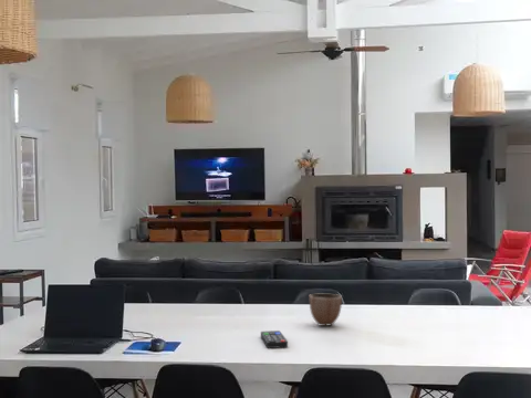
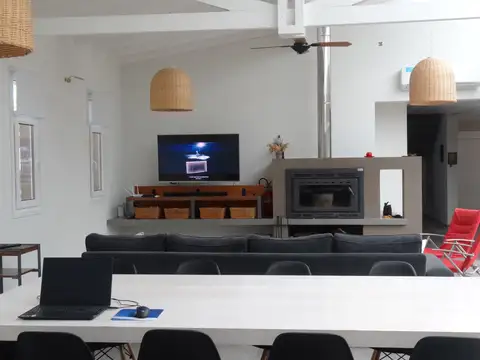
- decorative bowl [309,293,343,327]
- remote control [260,329,289,349]
